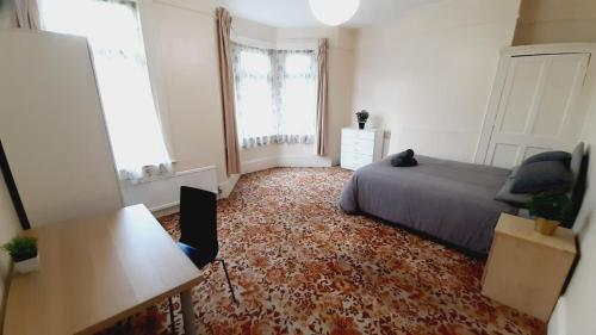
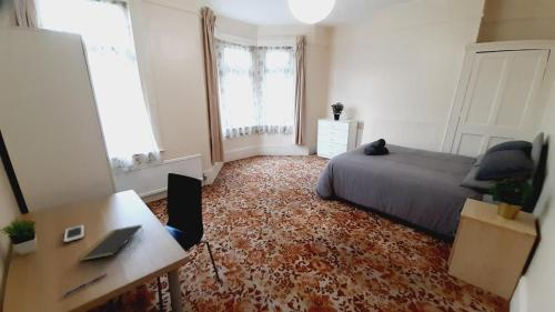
+ cell phone [63,223,85,244]
+ pen [61,272,108,298]
+ notepad [77,223,143,262]
